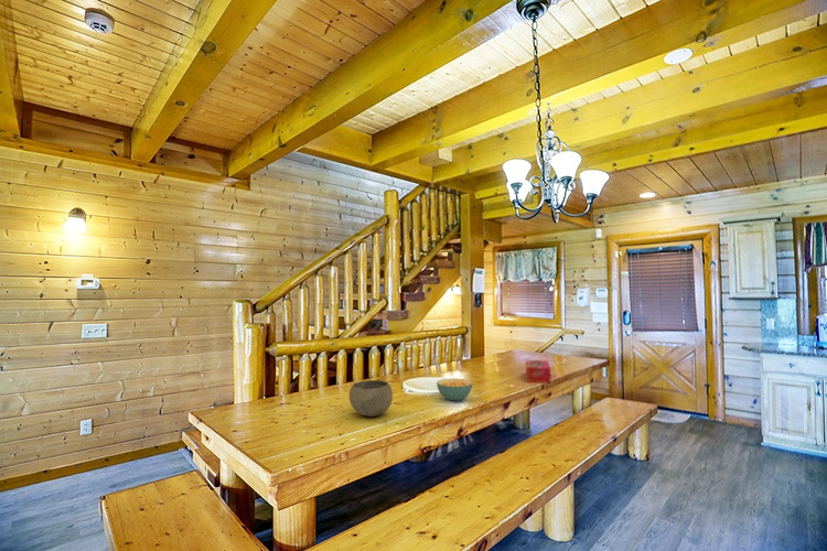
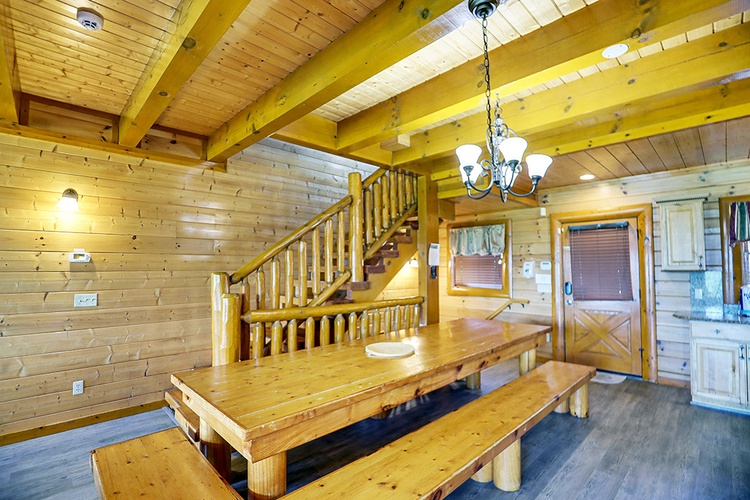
- tissue box [525,359,552,385]
- cereal bowl [436,377,473,402]
- bowl [348,379,394,418]
